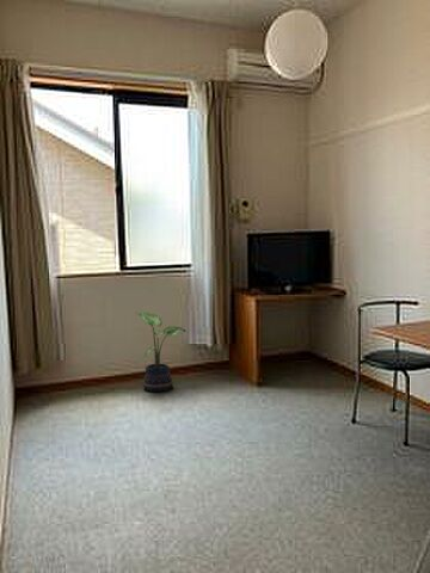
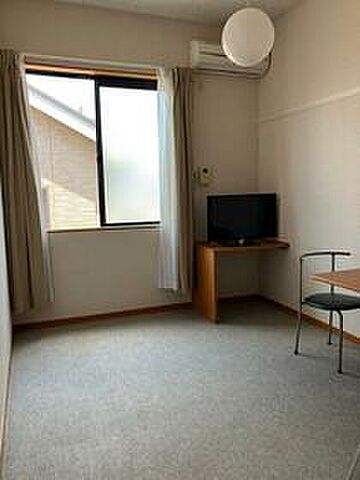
- potted plant [135,310,186,393]
